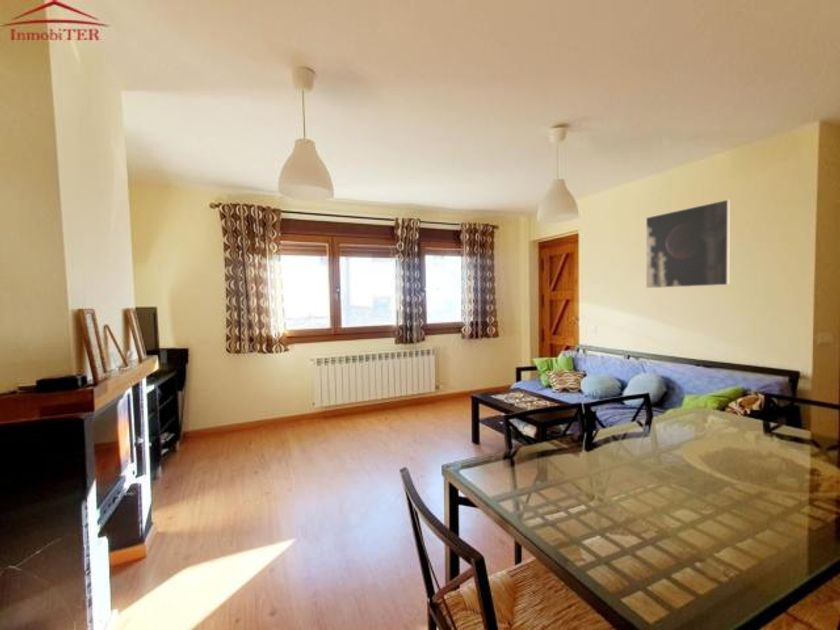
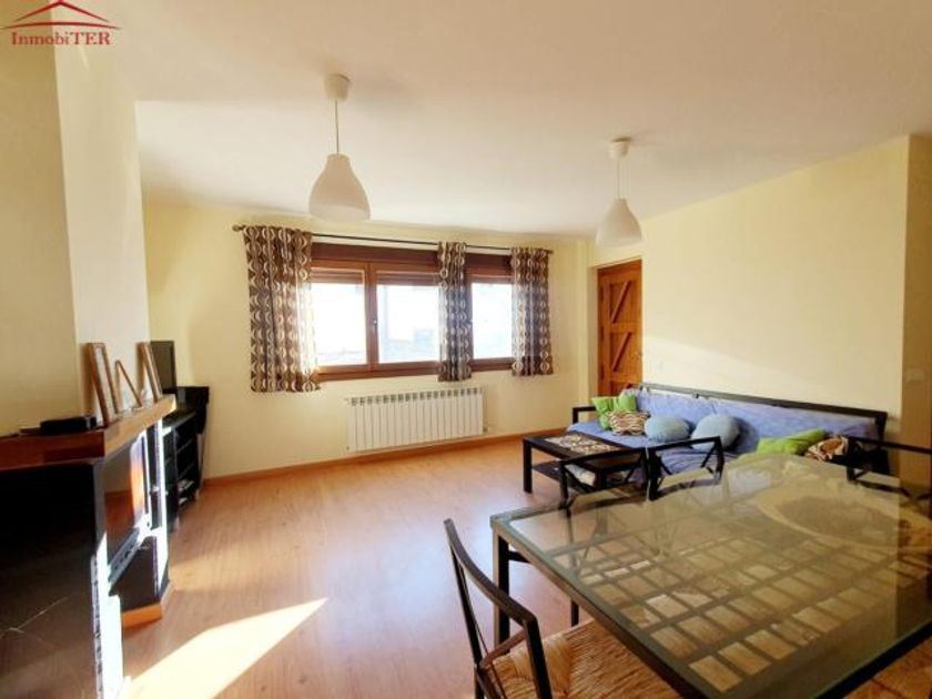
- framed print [645,199,731,289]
